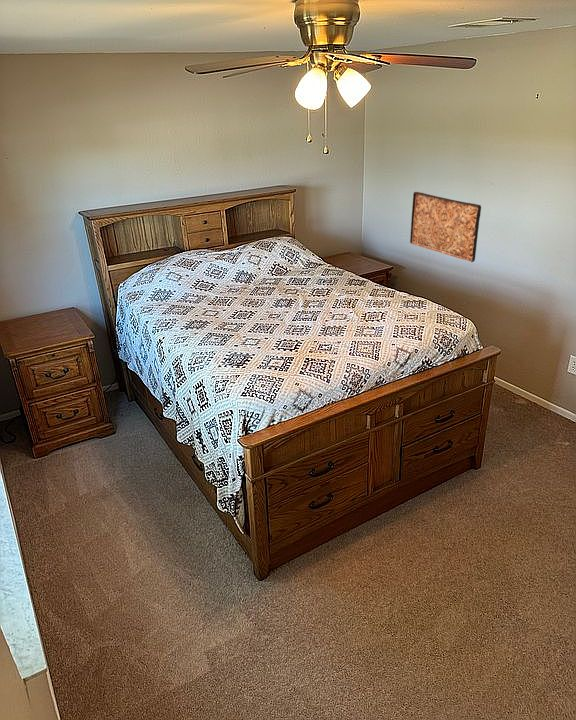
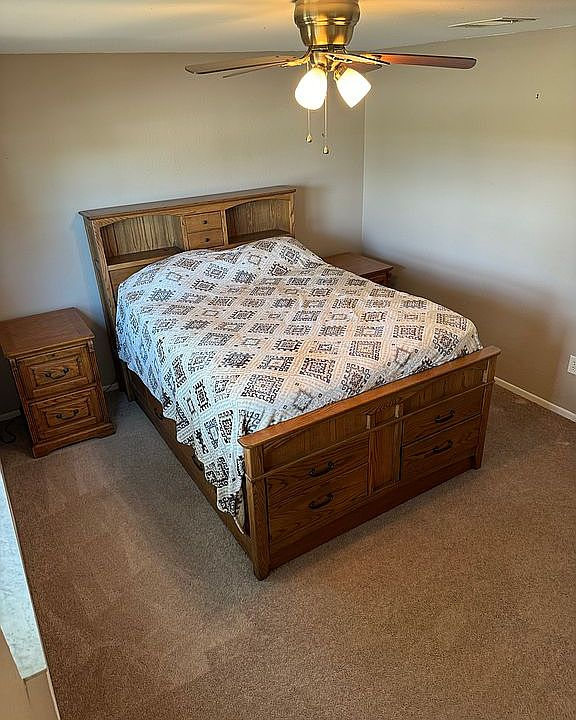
- relief panel [409,191,482,263]
